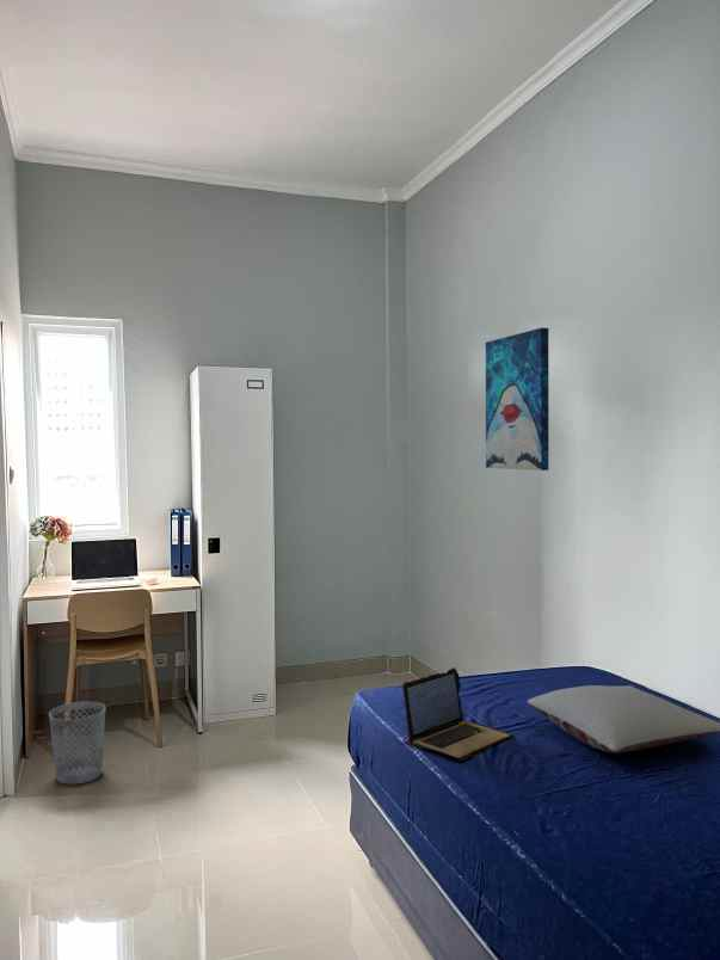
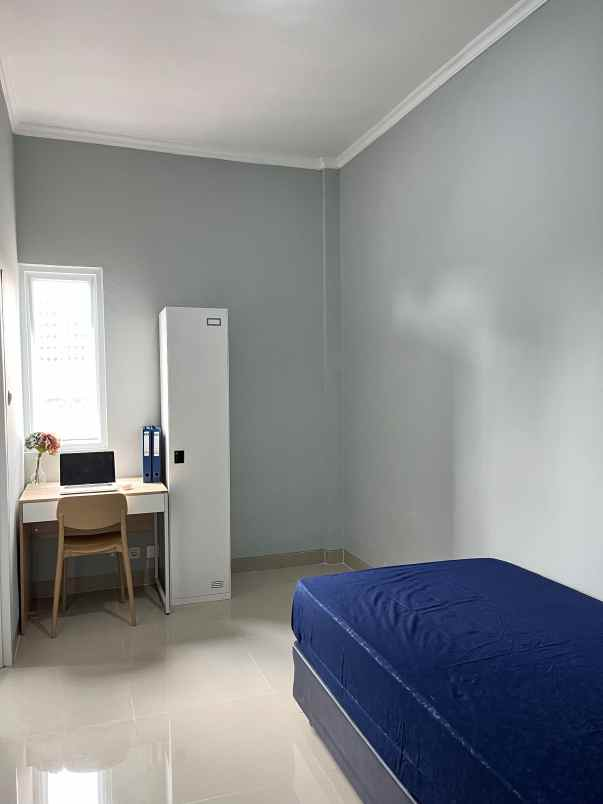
- laptop [401,666,516,762]
- pillow [527,684,720,755]
- wastebasket [48,701,106,786]
- wall art [485,326,549,472]
